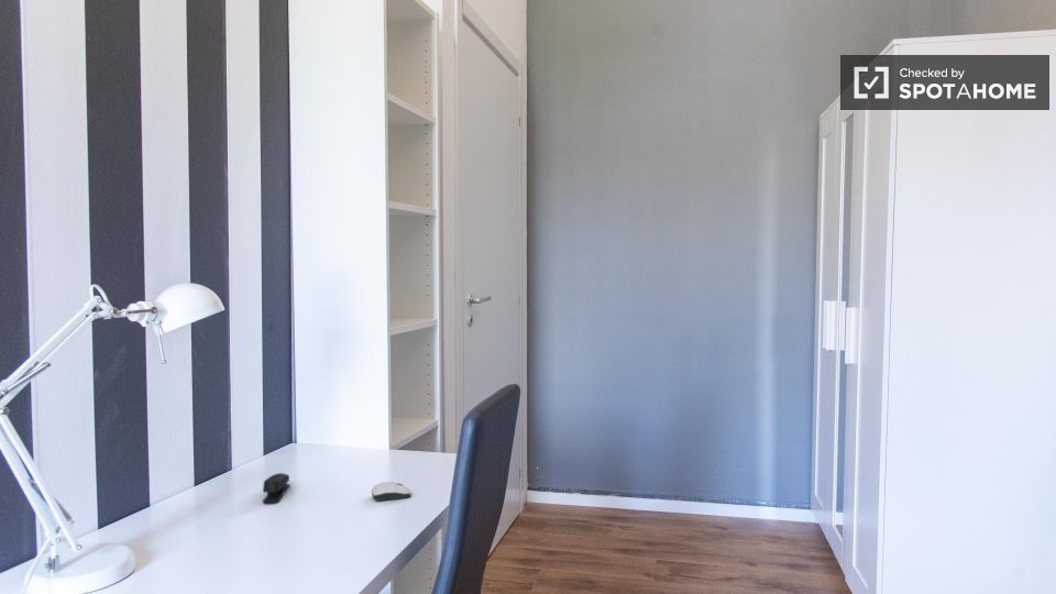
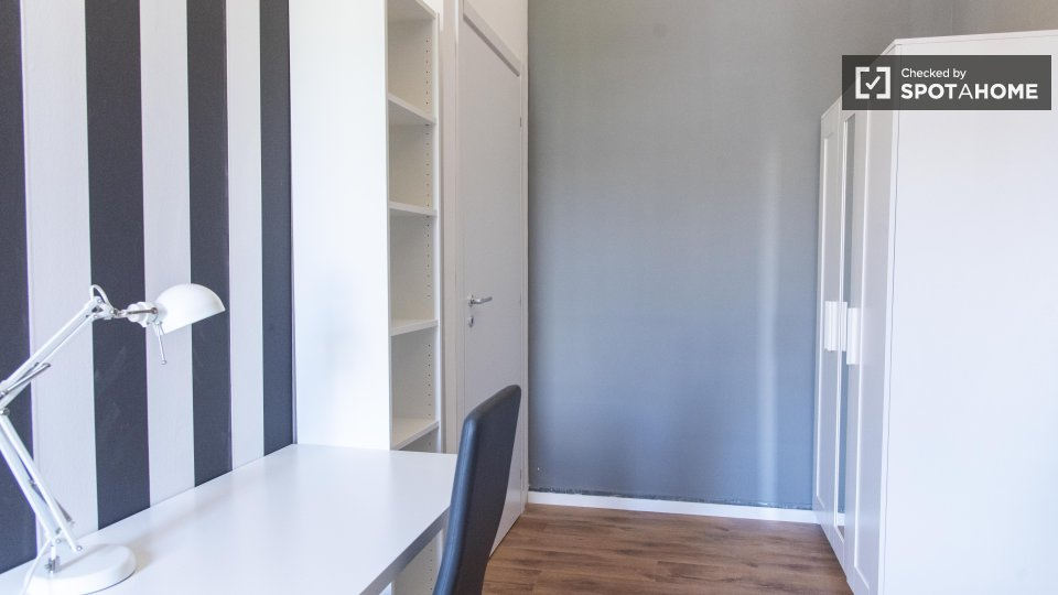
- computer mouse [371,481,411,503]
- stapler [262,472,290,504]
